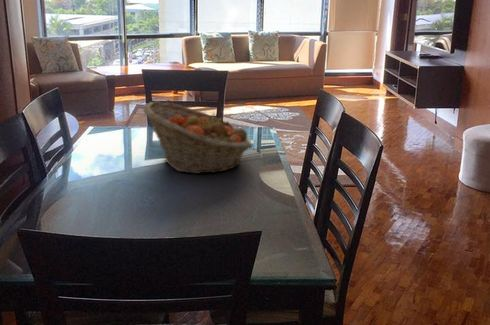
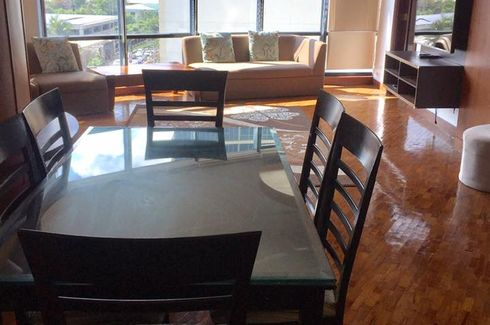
- fruit basket [141,101,253,175]
